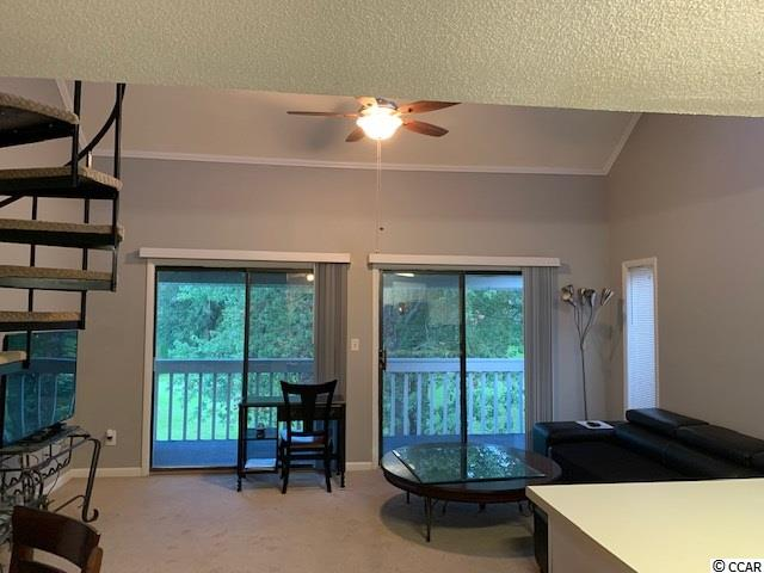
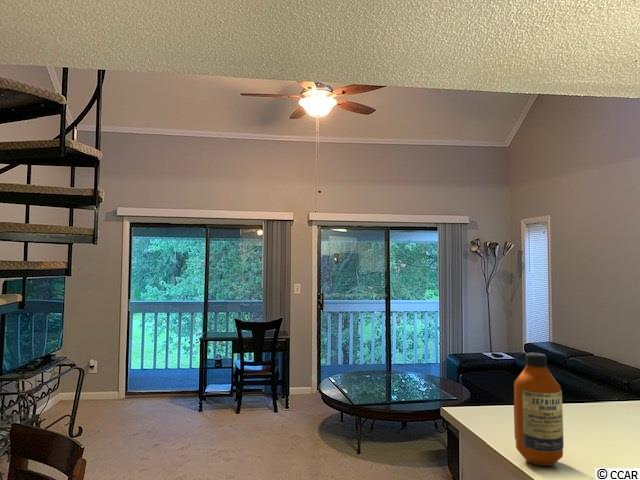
+ bottle [512,352,565,467]
